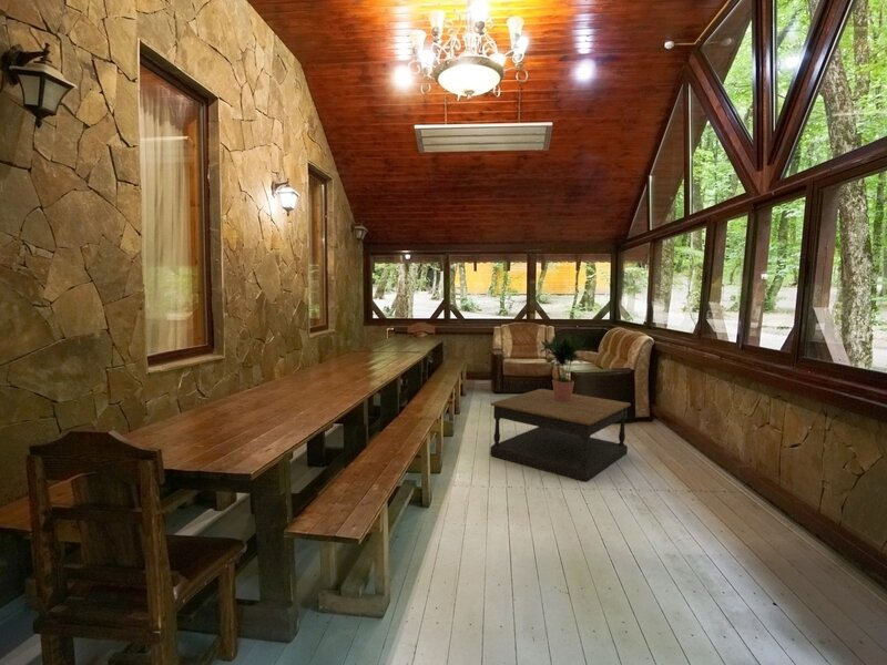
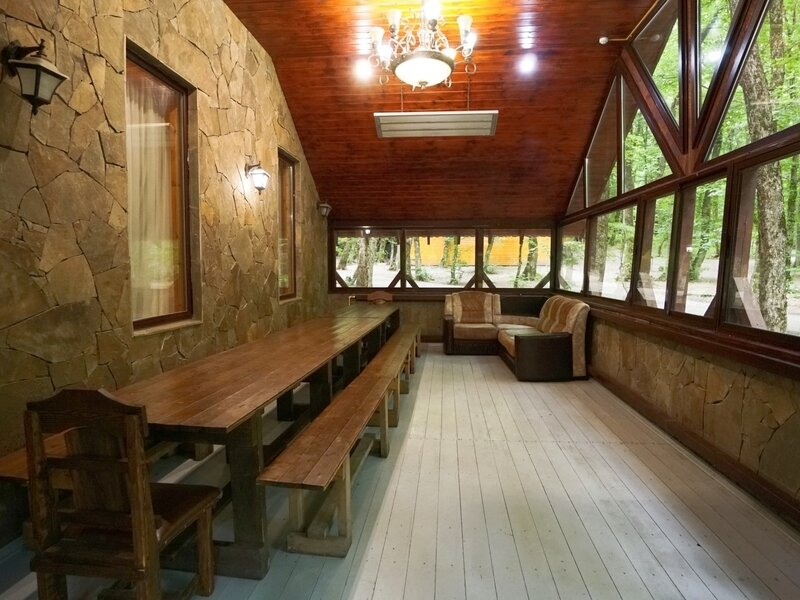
- coffee table [489,388,632,483]
- potted plant [539,332,587,401]
